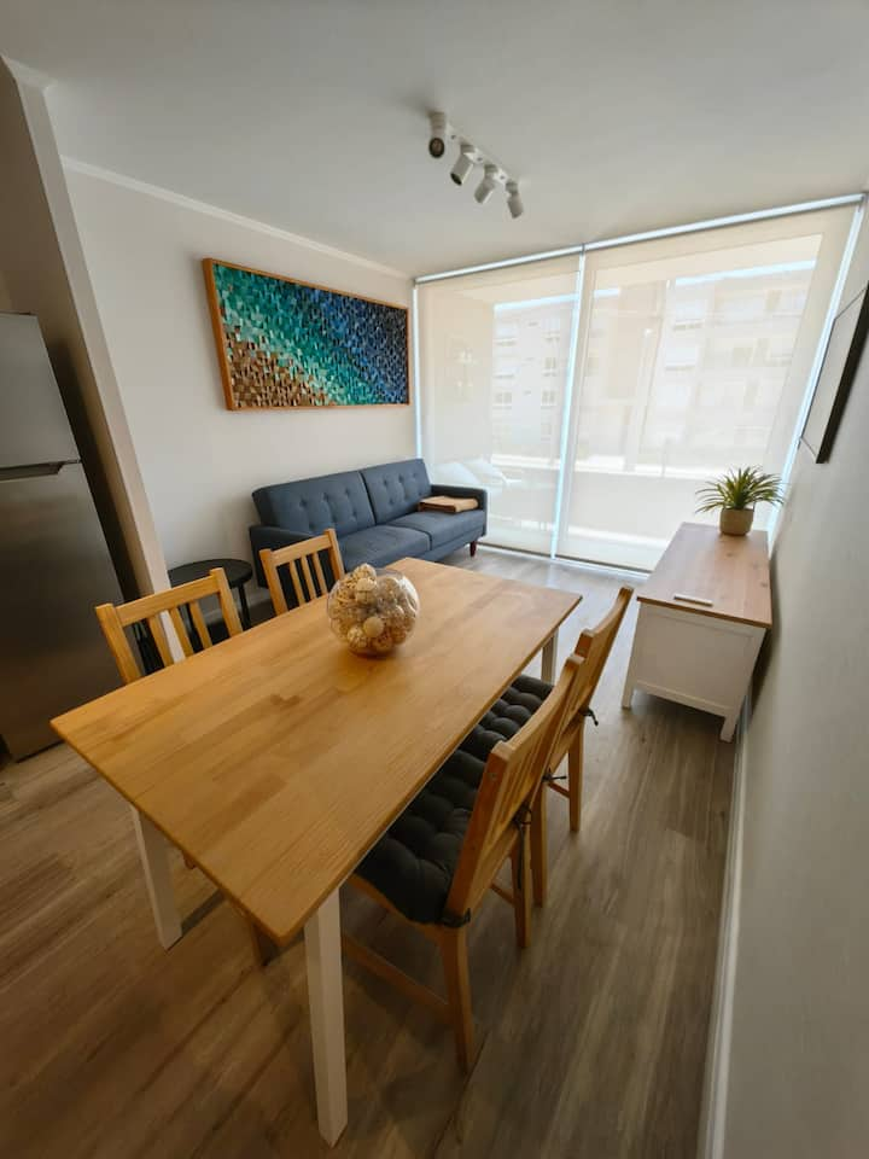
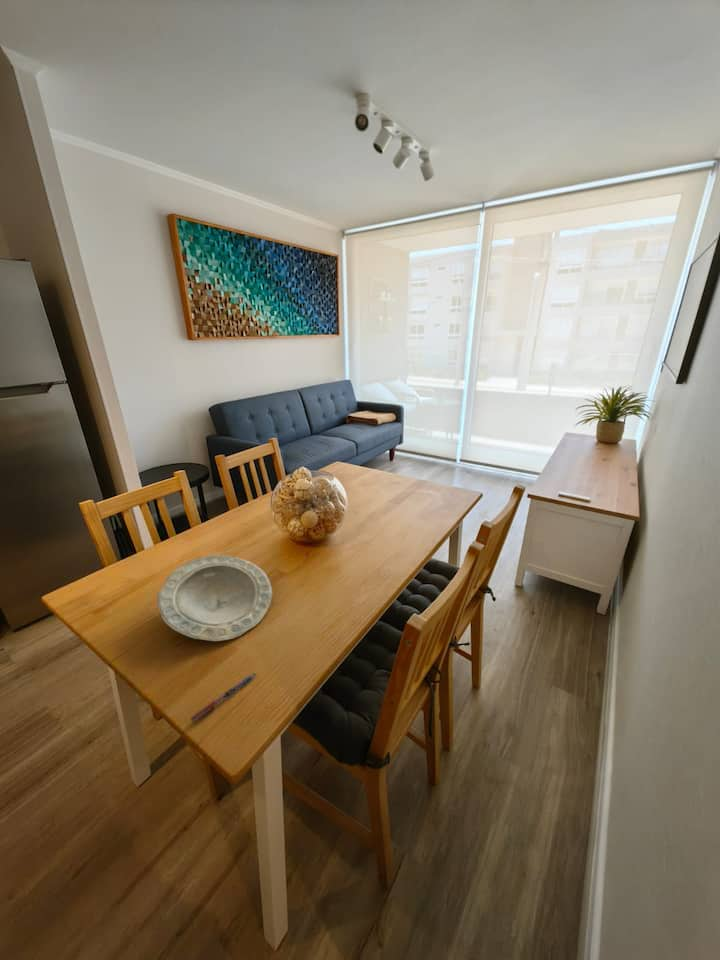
+ pen [189,672,257,722]
+ plate [156,554,273,642]
